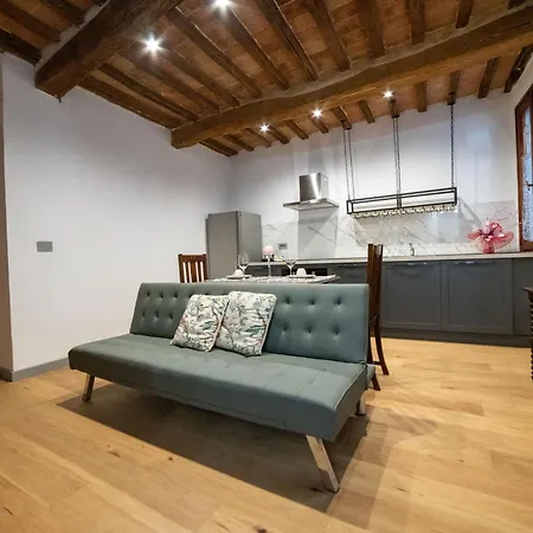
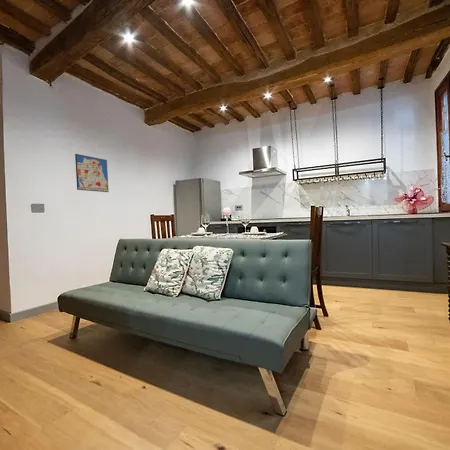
+ wall art [74,153,109,193]
